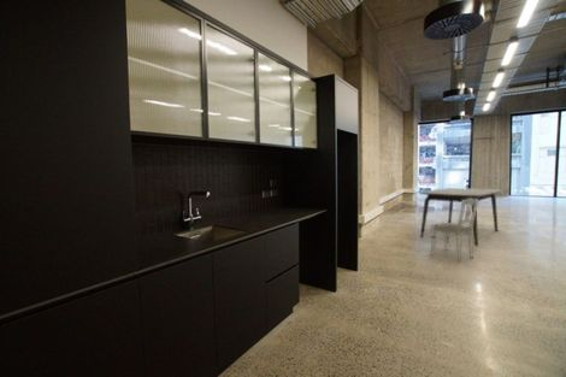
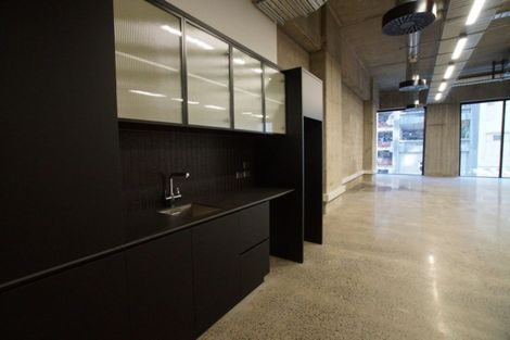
- dining chair [429,199,479,263]
- dining table [418,187,501,247]
